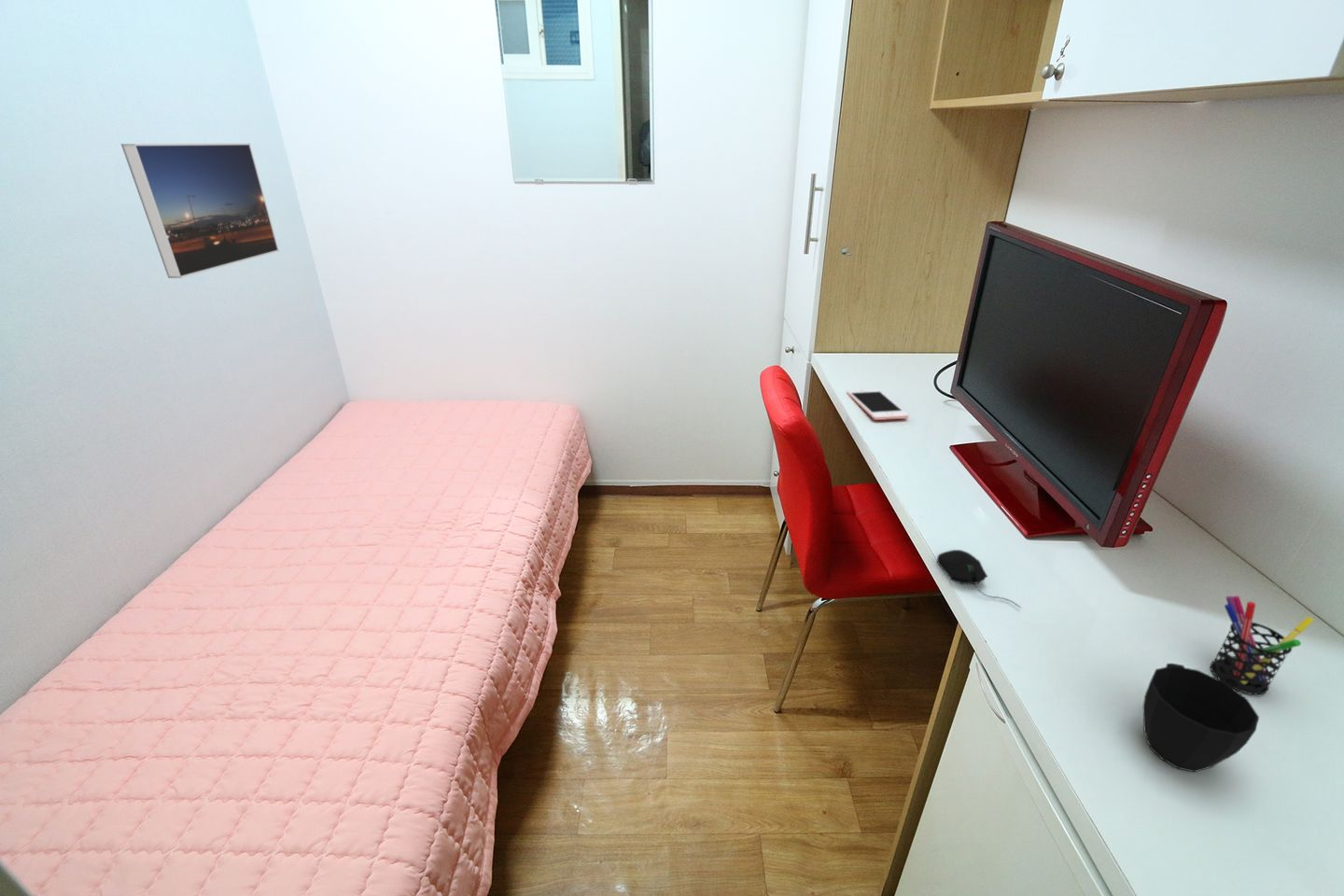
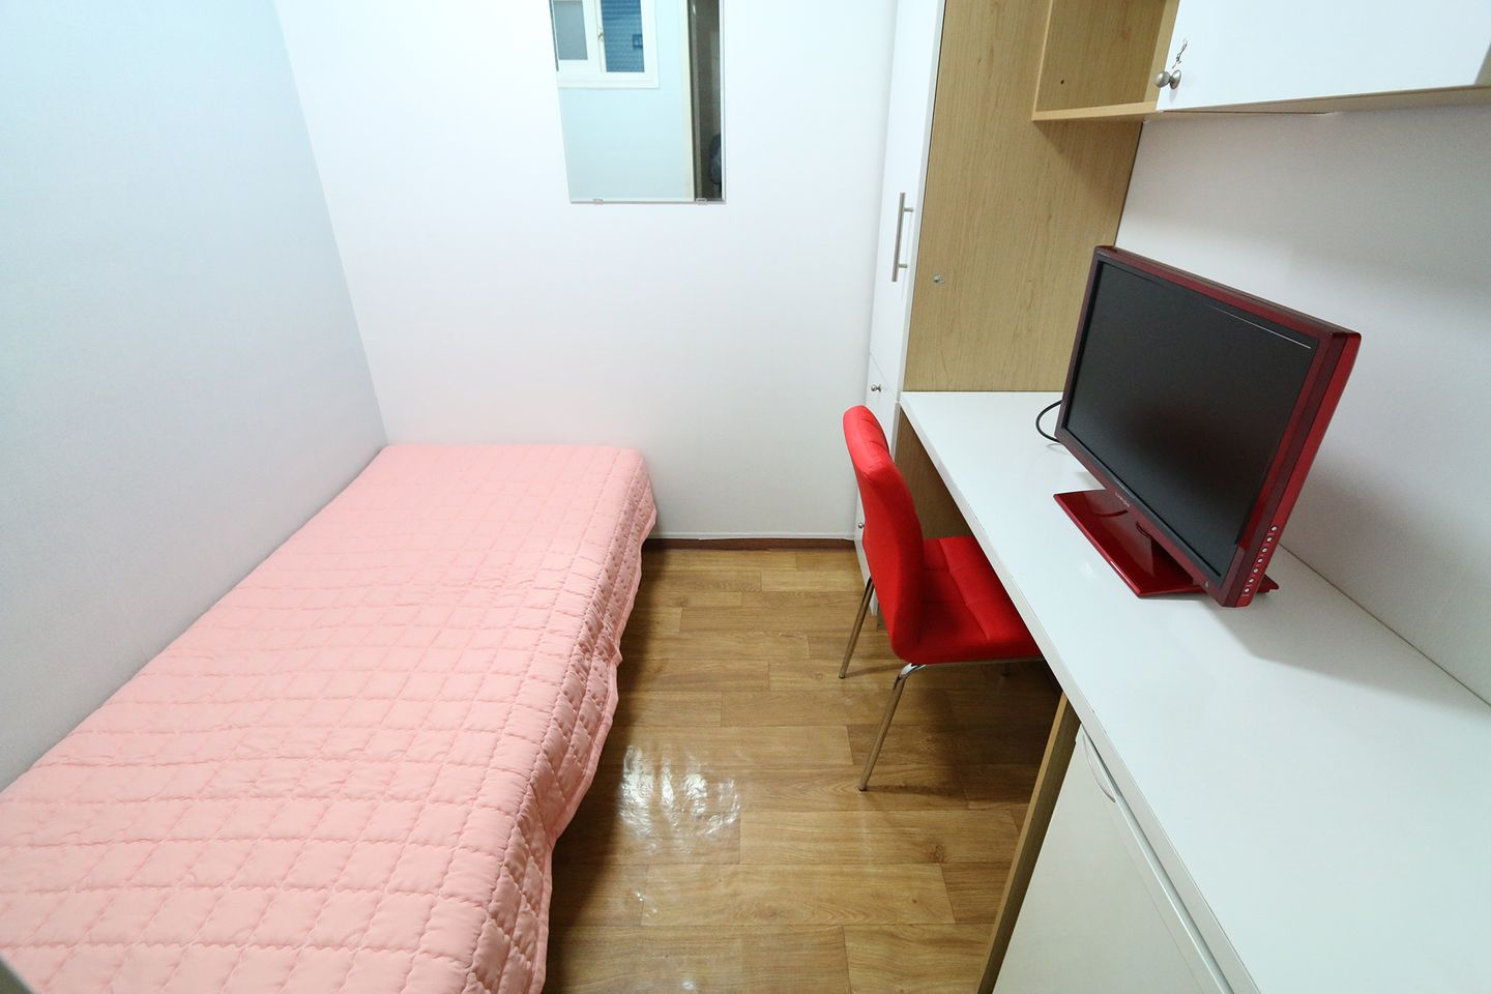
- computer mouse [936,549,1022,609]
- cell phone [846,388,909,421]
- cup [1142,663,1260,773]
- pen holder [1210,595,1316,695]
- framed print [120,143,280,279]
